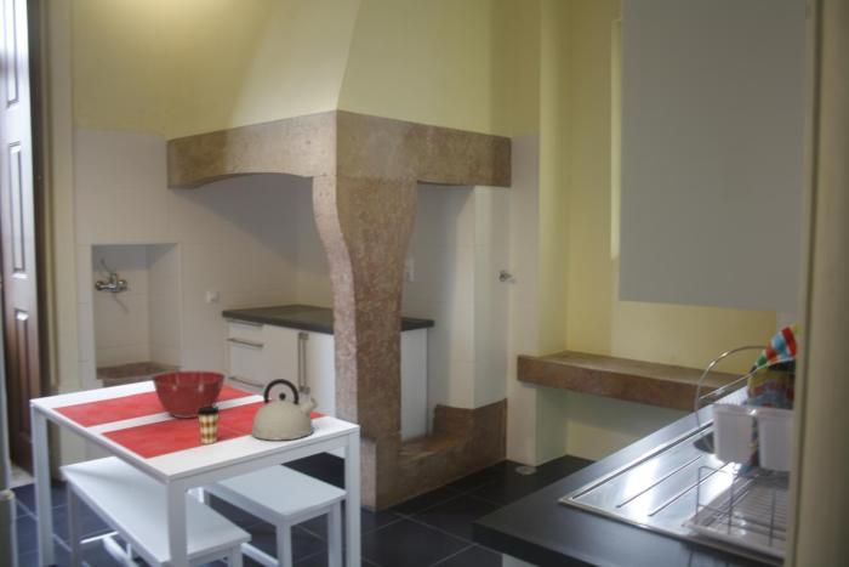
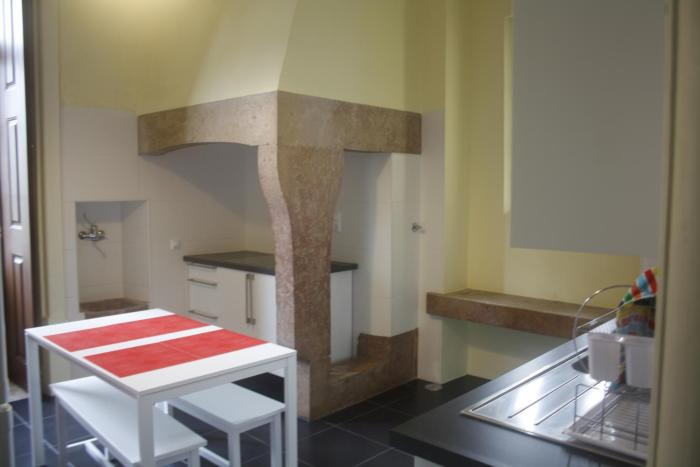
- kettle [250,378,319,442]
- mixing bowl [150,370,227,419]
- coffee cup [198,406,222,444]
